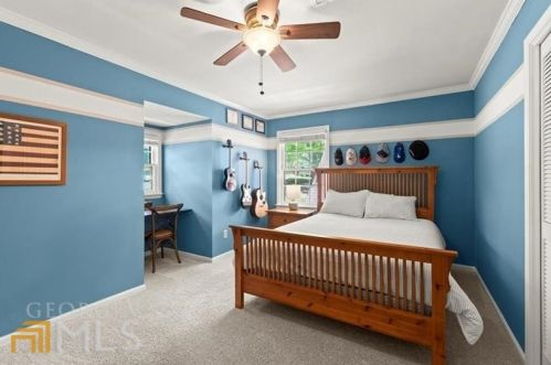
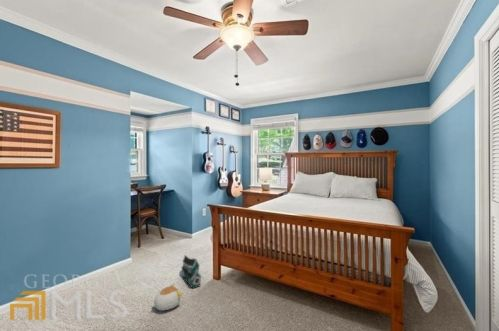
+ toy house [180,254,203,290]
+ plush toy [150,283,184,311]
